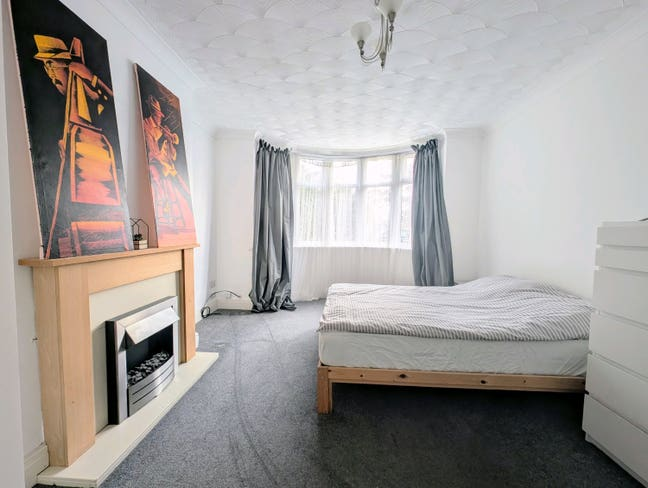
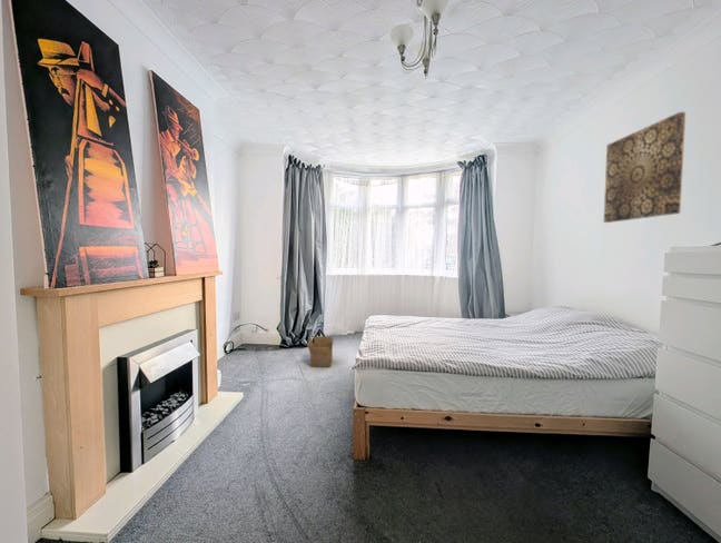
+ cardboard box [306,336,335,368]
+ wall art [603,111,687,224]
